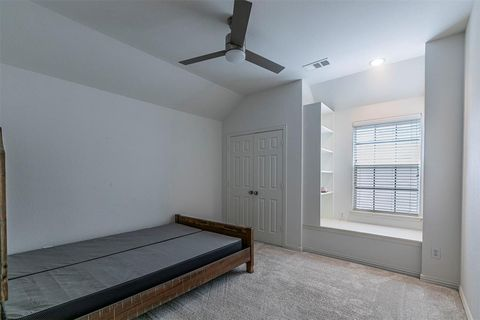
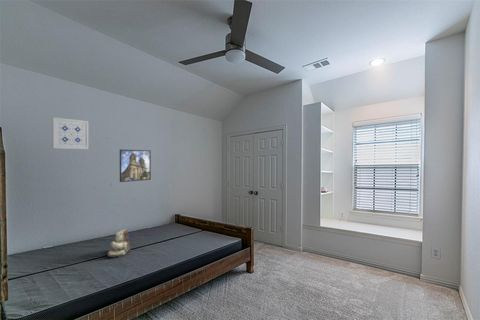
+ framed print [119,149,152,183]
+ wall art [52,116,89,150]
+ teddy bear [107,228,131,258]
